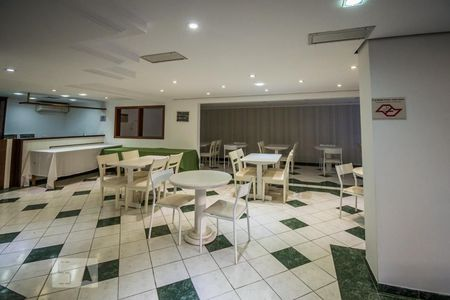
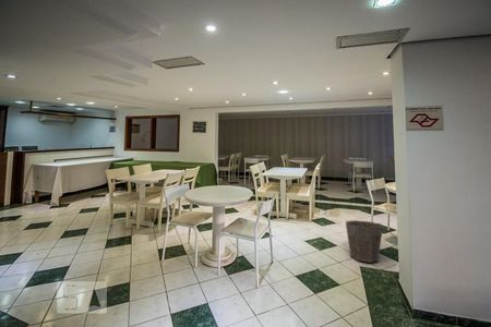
+ waste bin [345,219,384,264]
